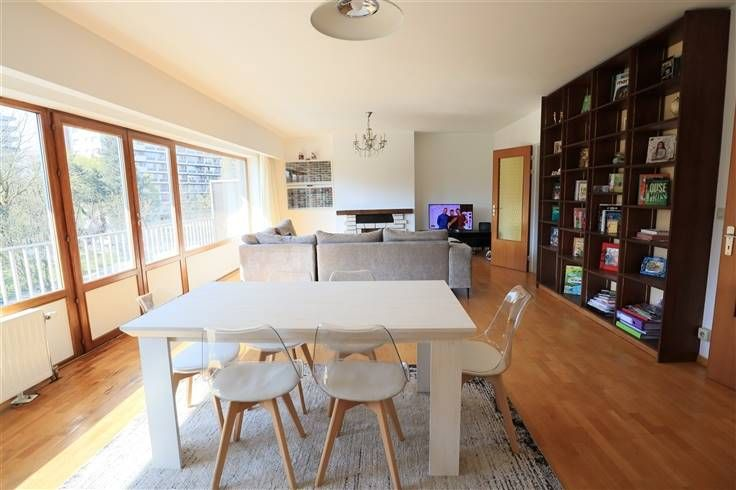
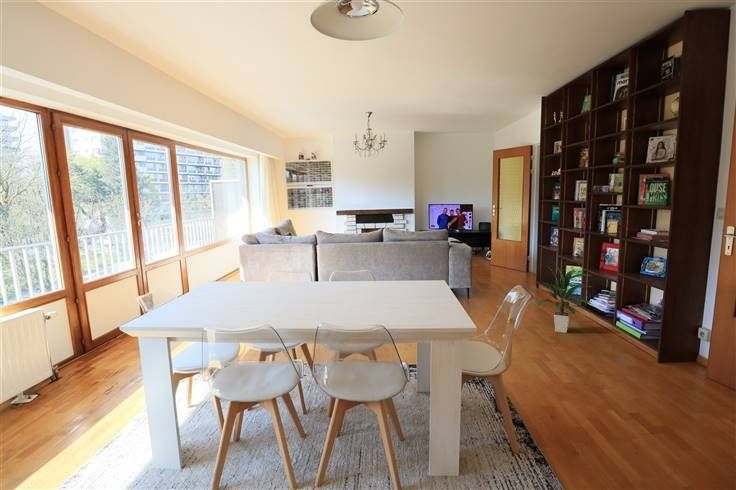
+ indoor plant [535,266,594,334]
